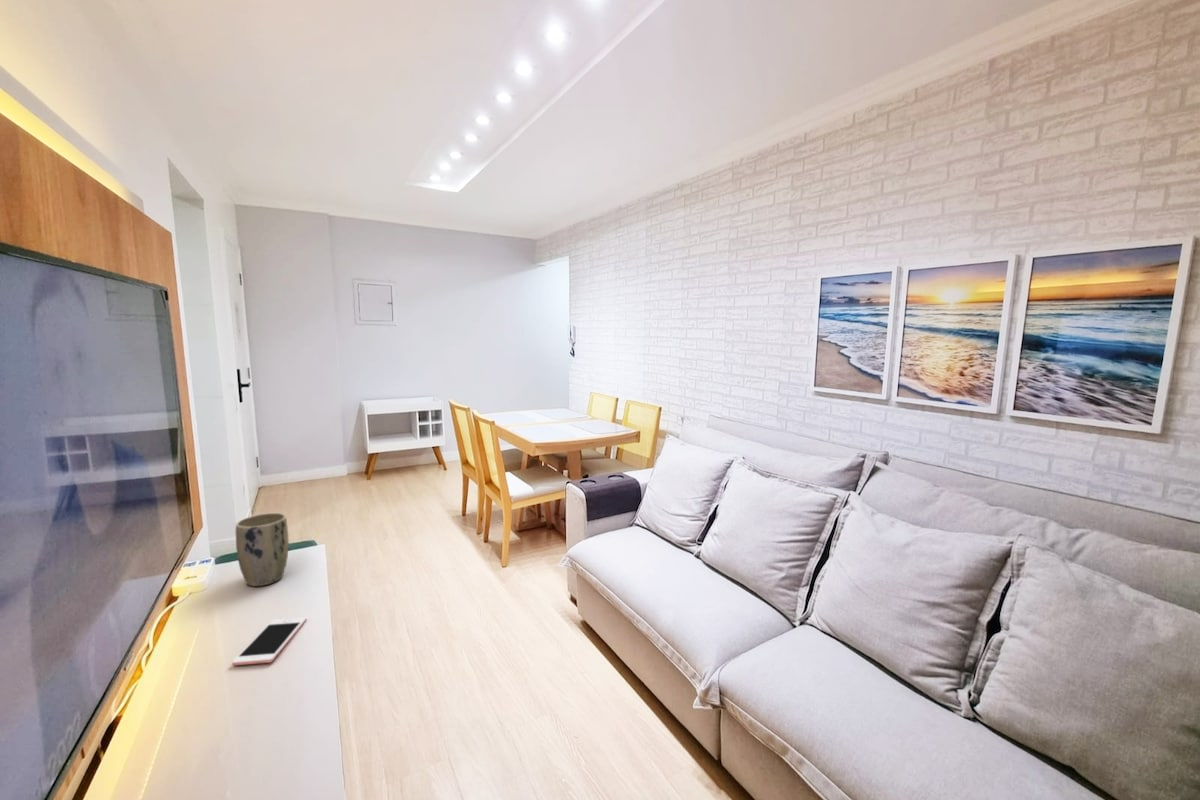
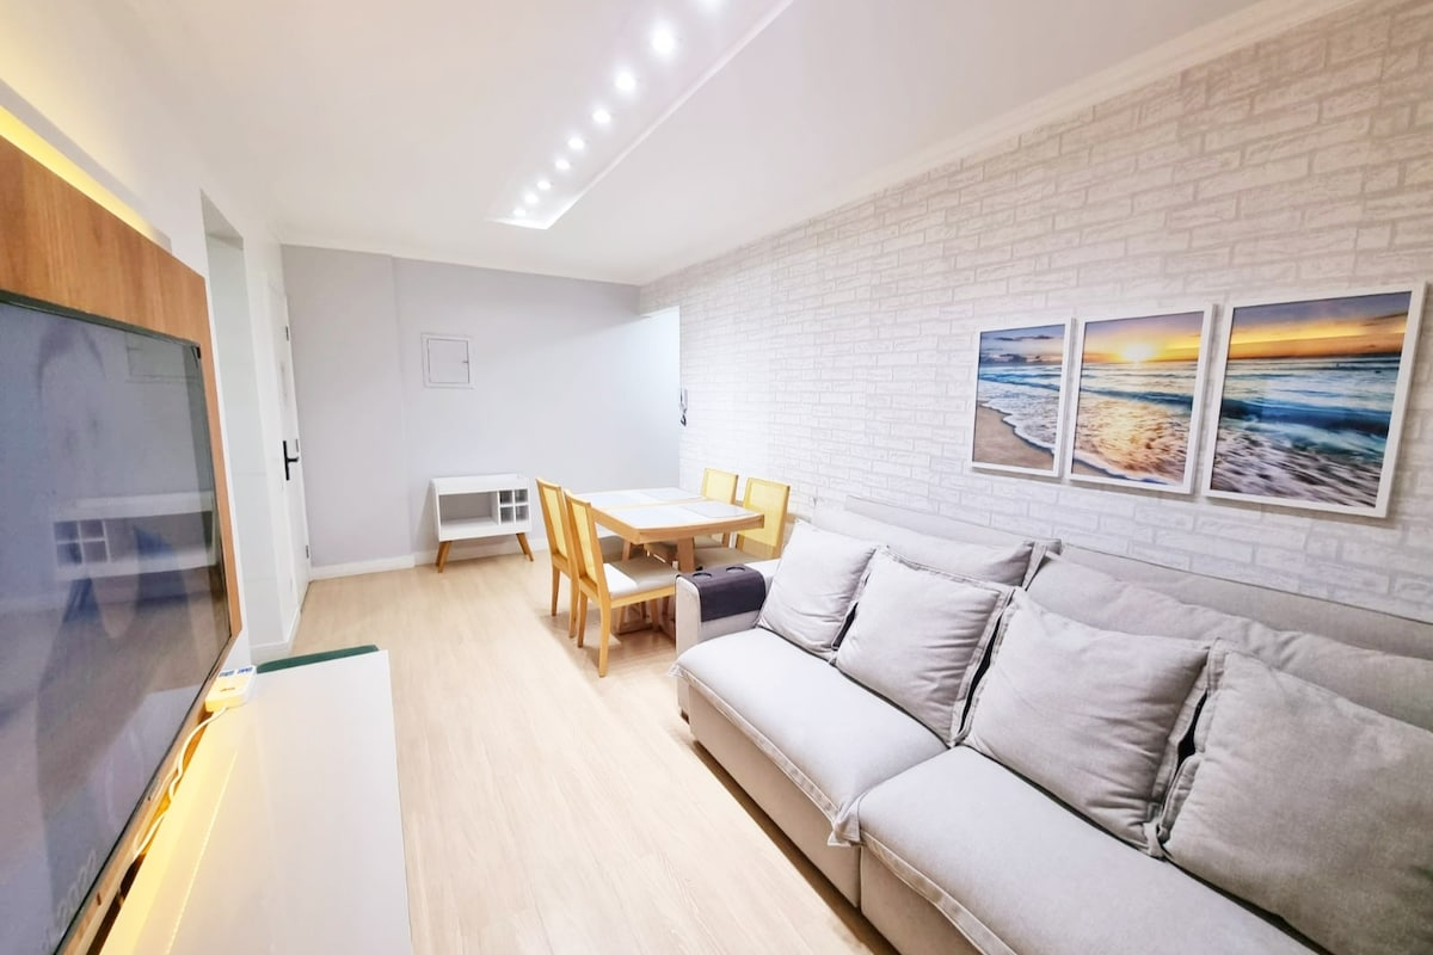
- cell phone [231,616,308,666]
- plant pot [235,512,290,587]
